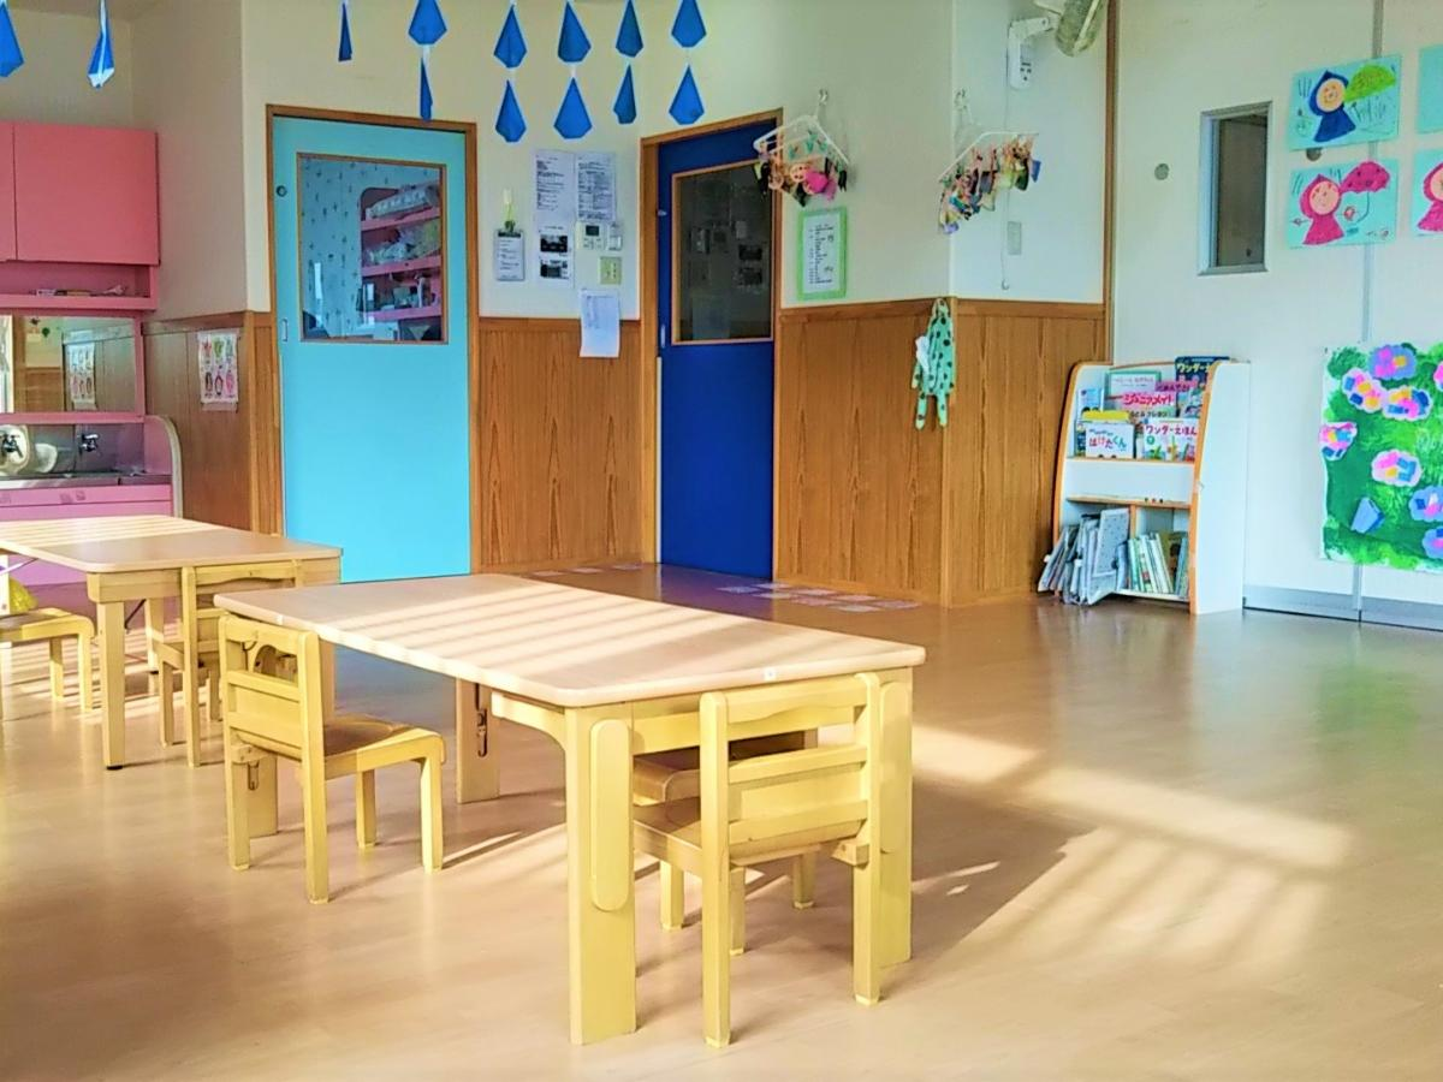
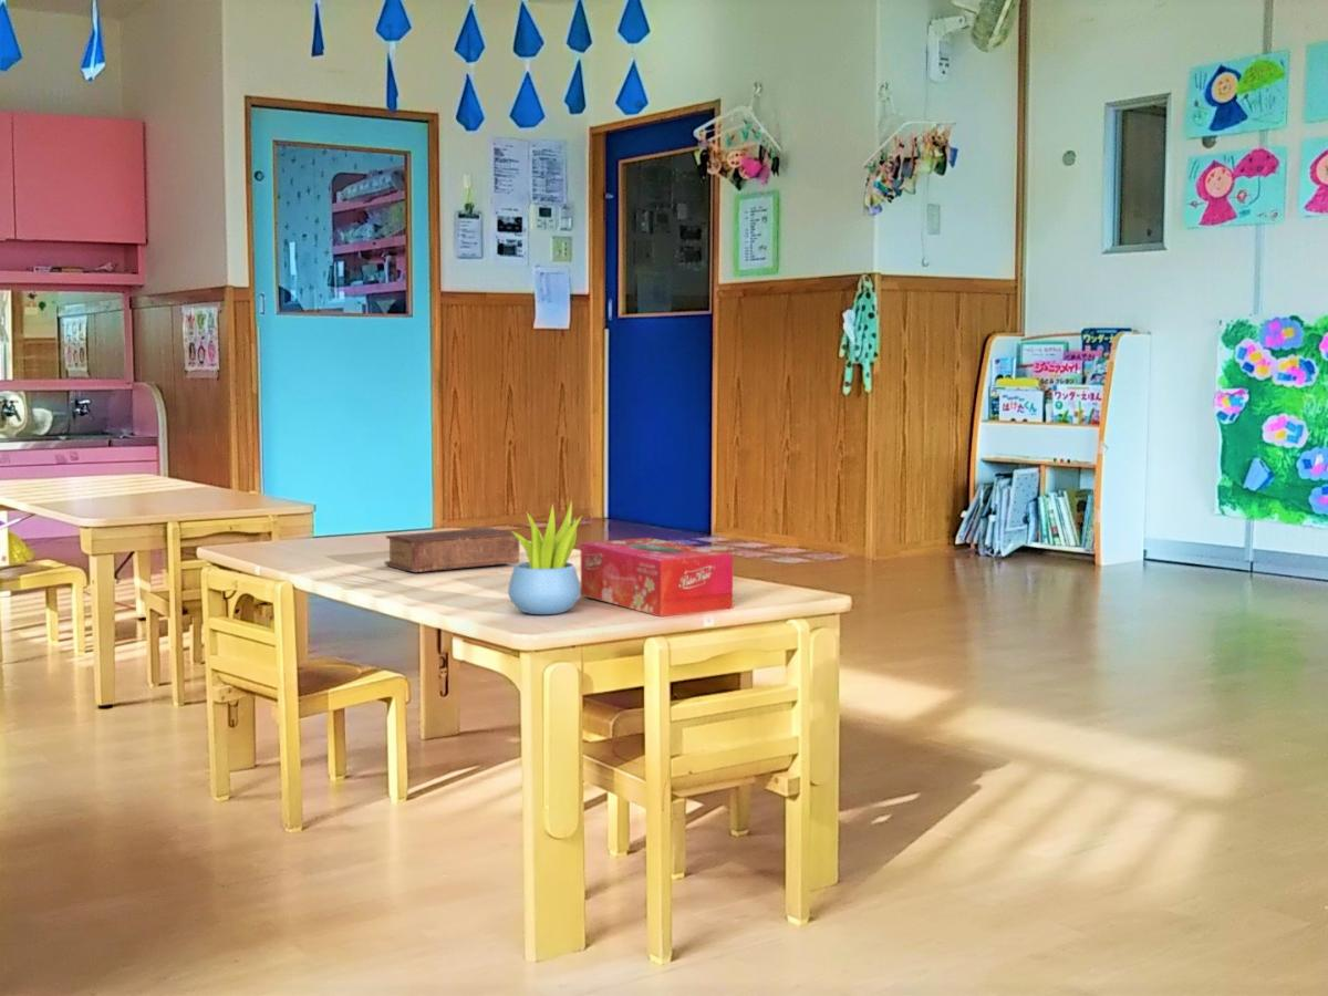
+ book [383,527,520,573]
+ tissue box [580,537,734,618]
+ succulent plant [507,500,583,615]
